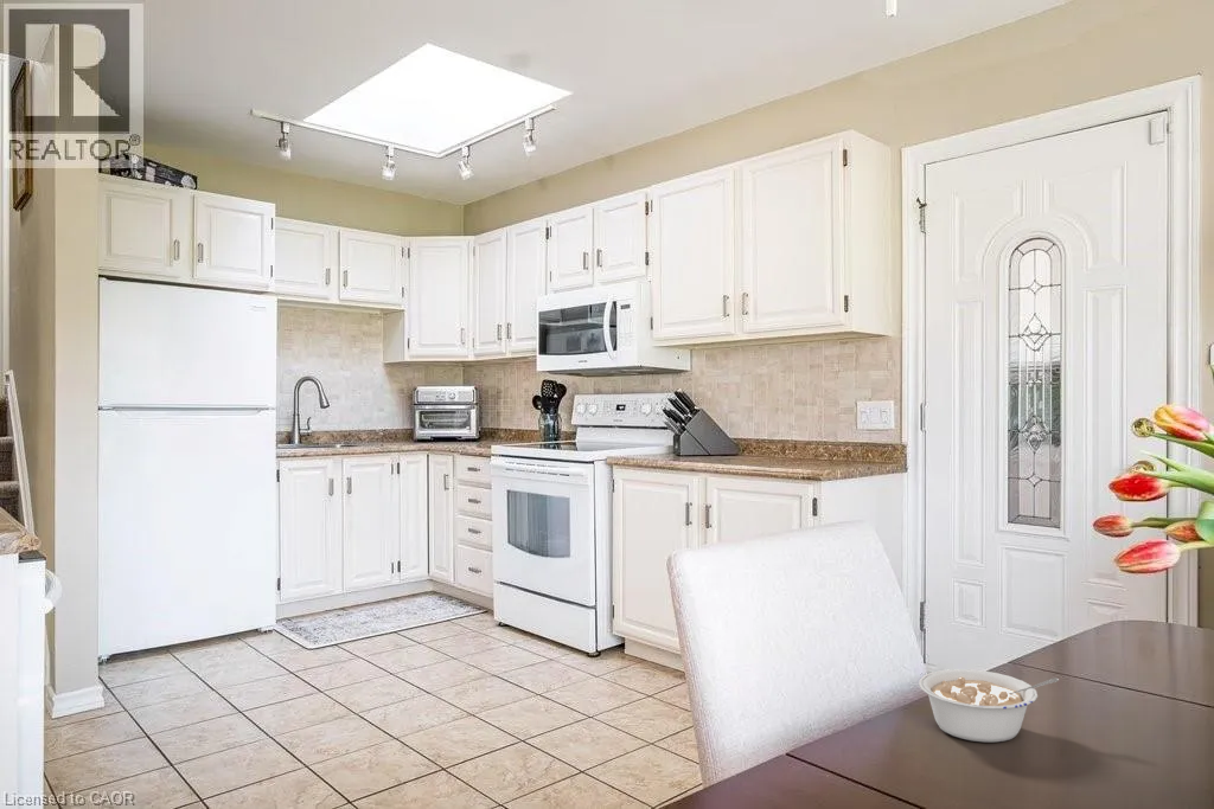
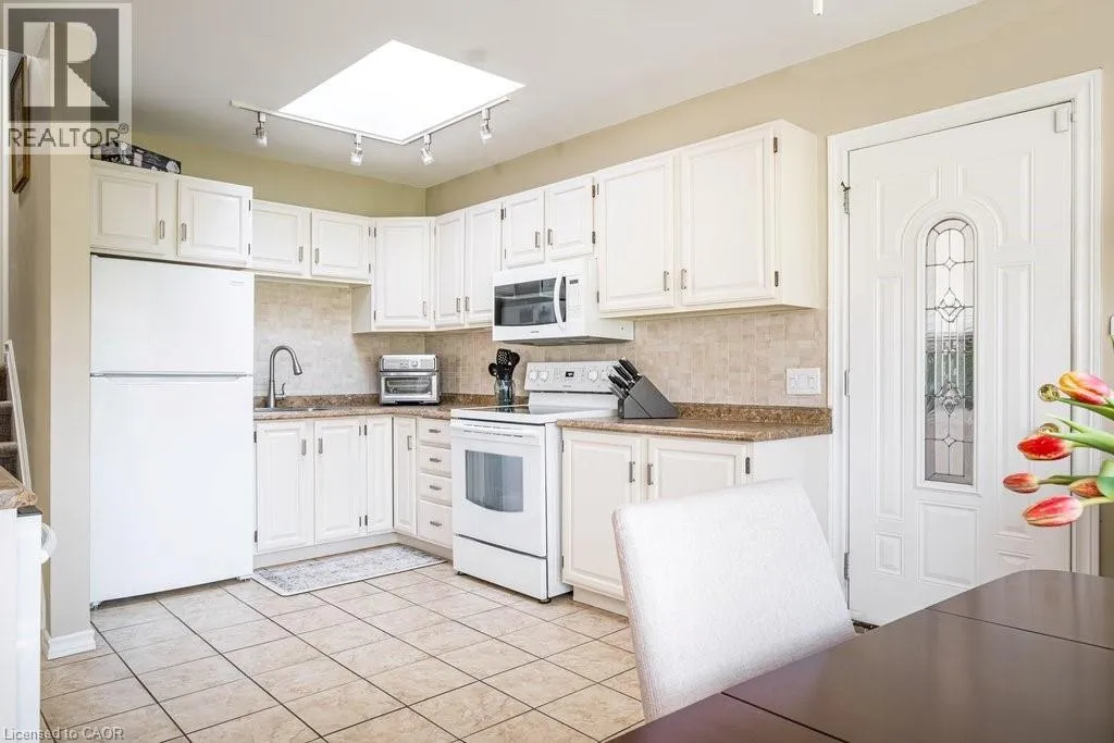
- legume [918,668,1060,744]
